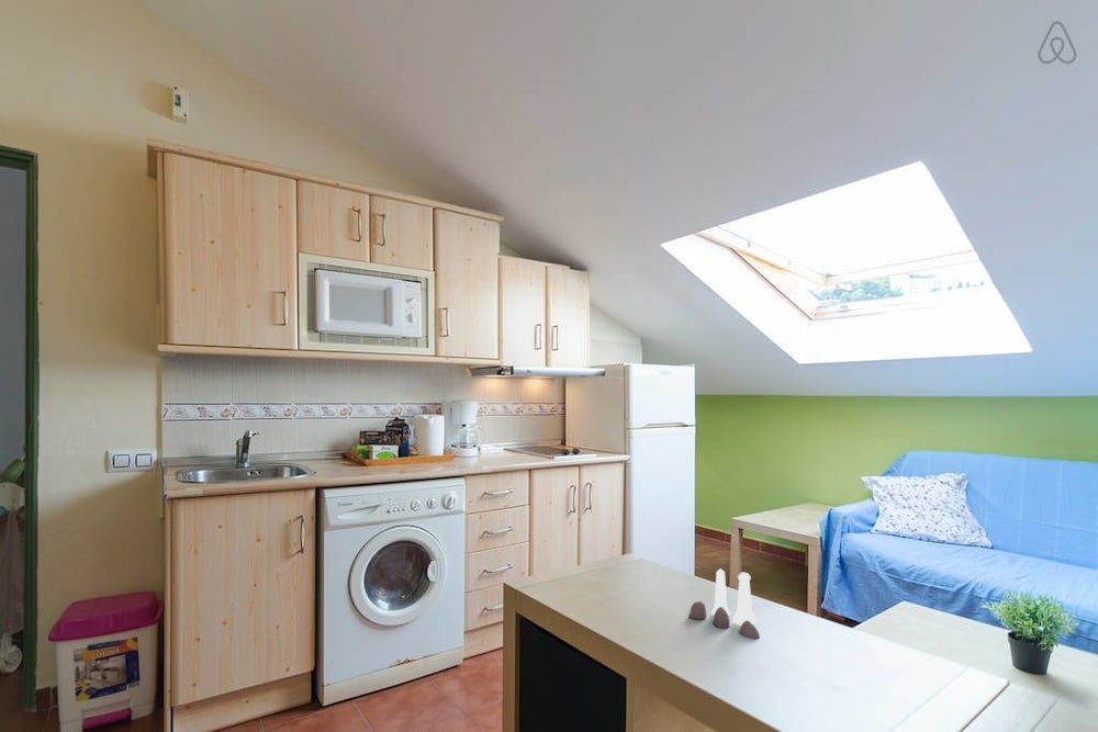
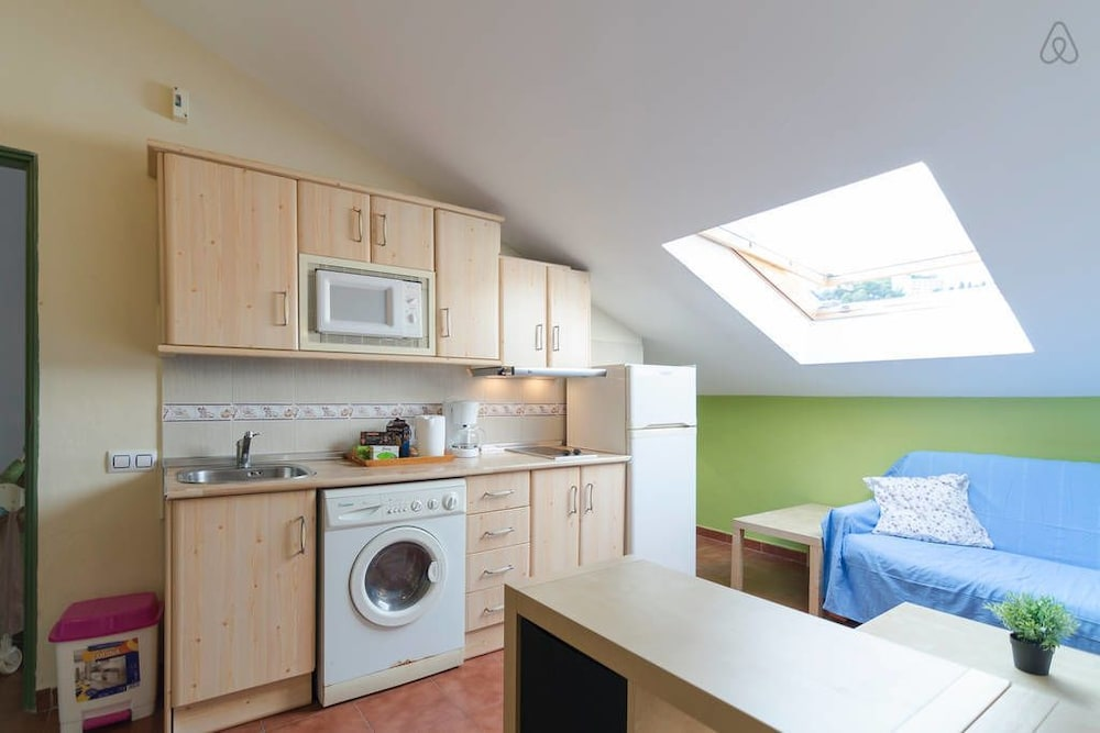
- salt and pepper shaker set [687,567,761,640]
